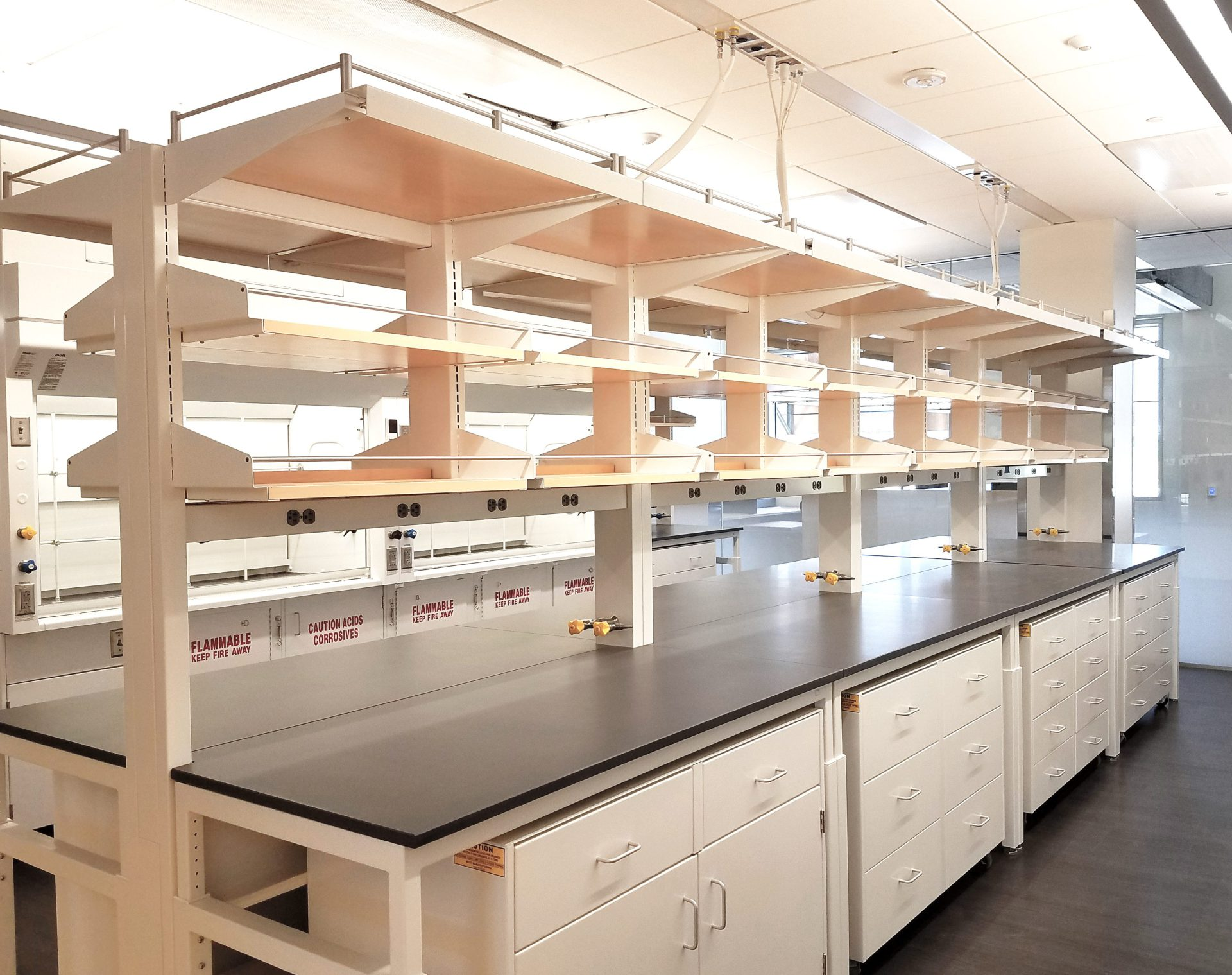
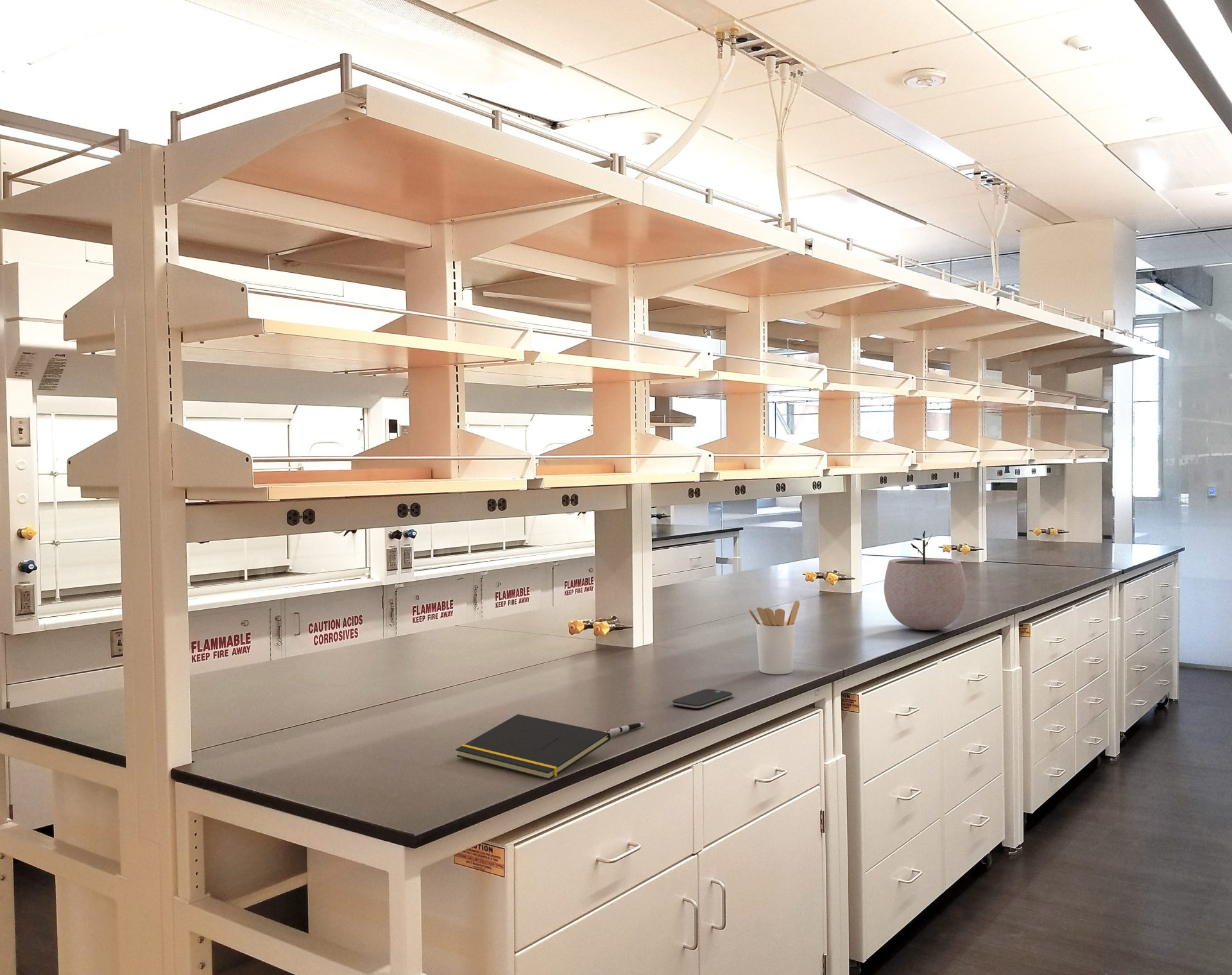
+ utensil holder [748,600,800,675]
+ smartphone [672,689,733,709]
+ pen [604,722,646,736]
+ notepad [455,714,611,781]
+ plant pot [884,530,967,631]
